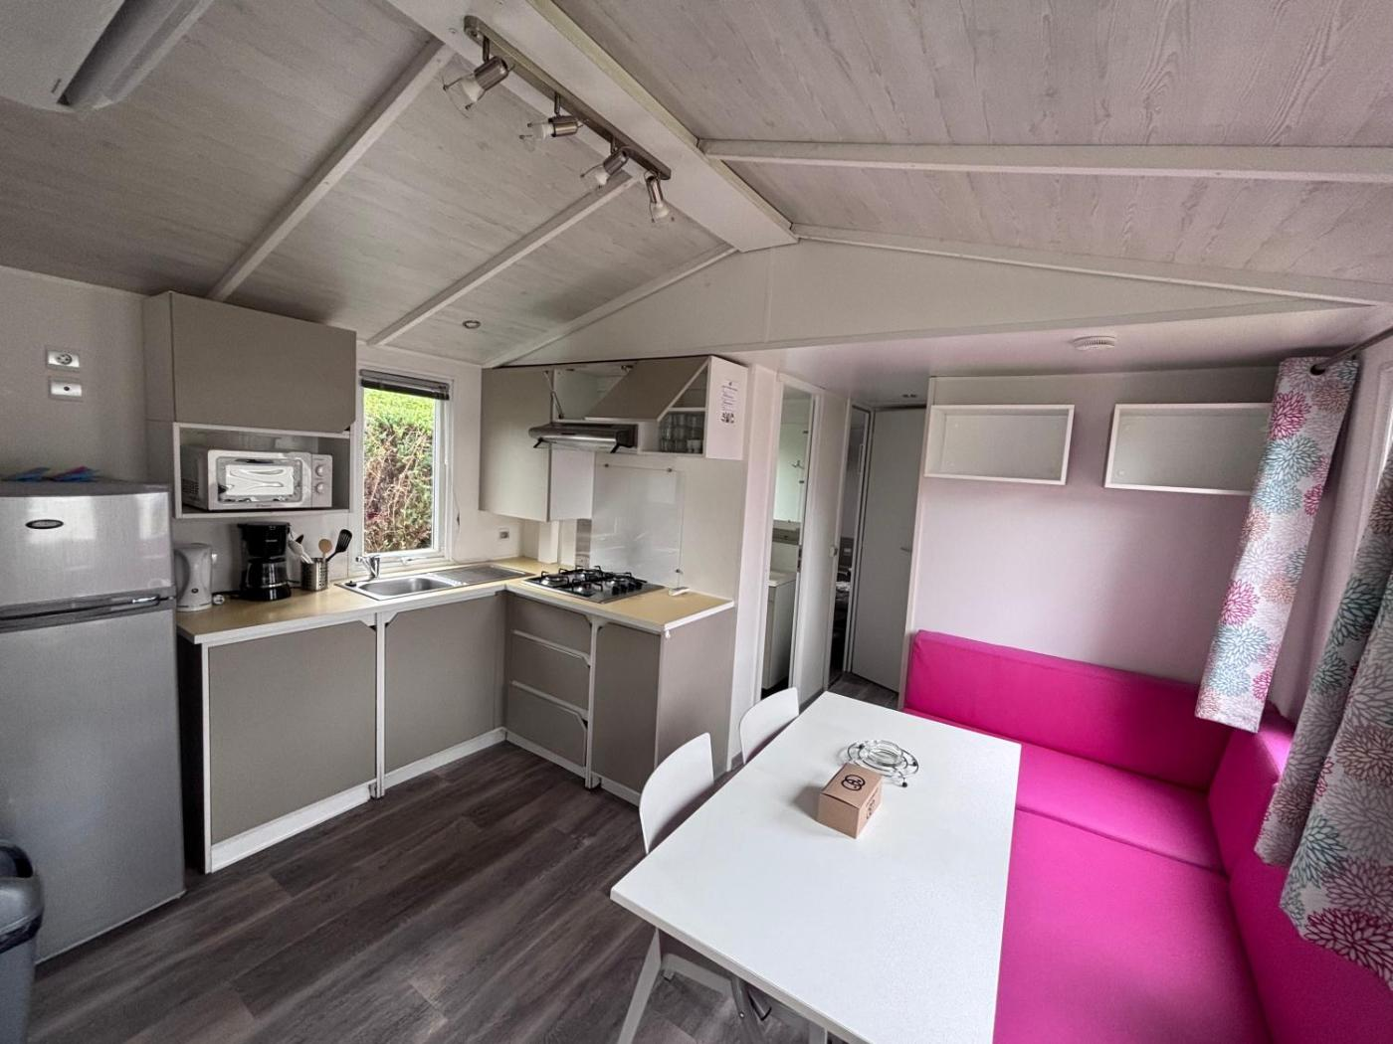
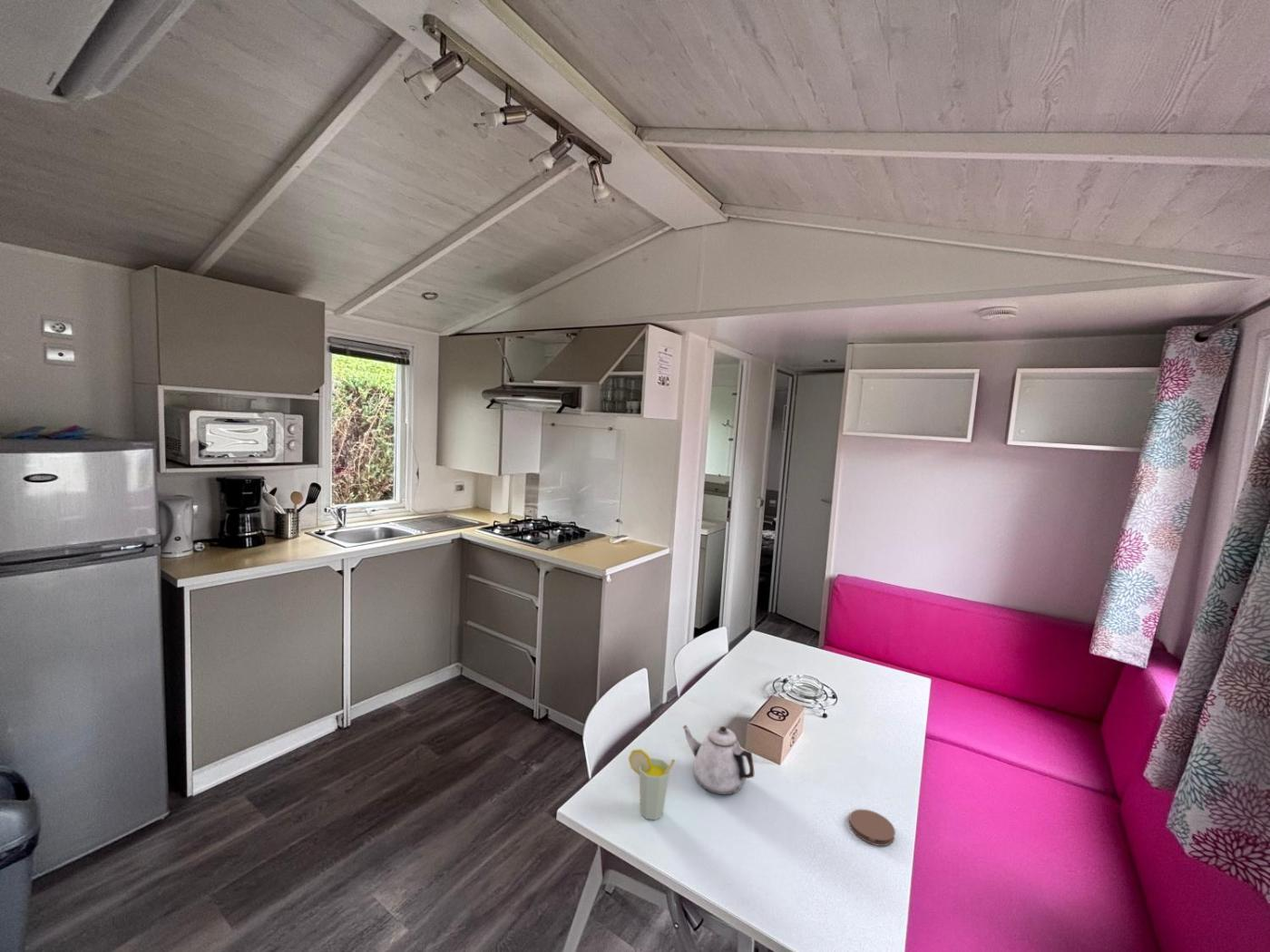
+ teapot [682,724,755,796]
+ coaster [848,809,896,847]
+ cup [628,748,677,821]
